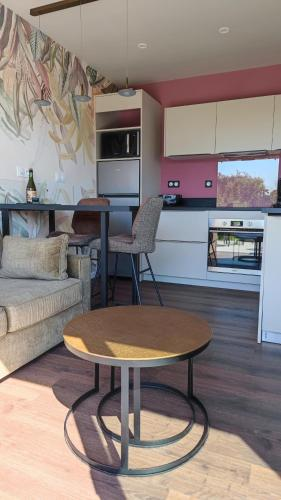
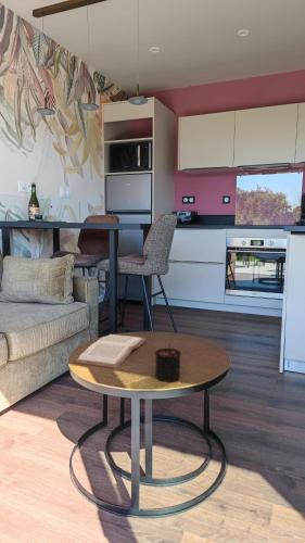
+ book [74,333,147,369]
+ candle [154,342,182,383]
